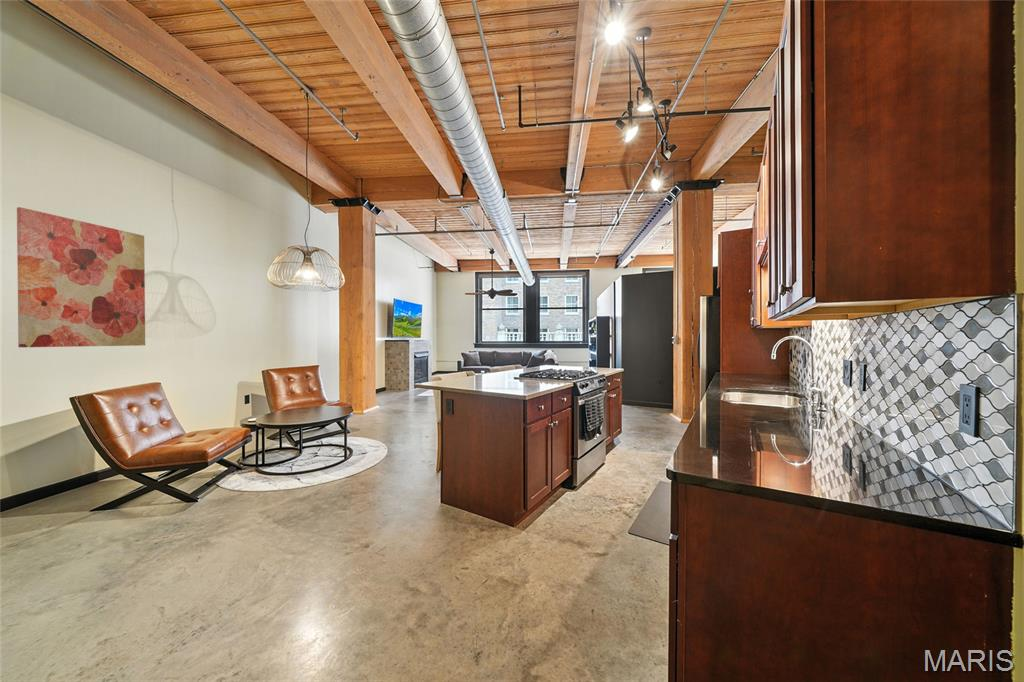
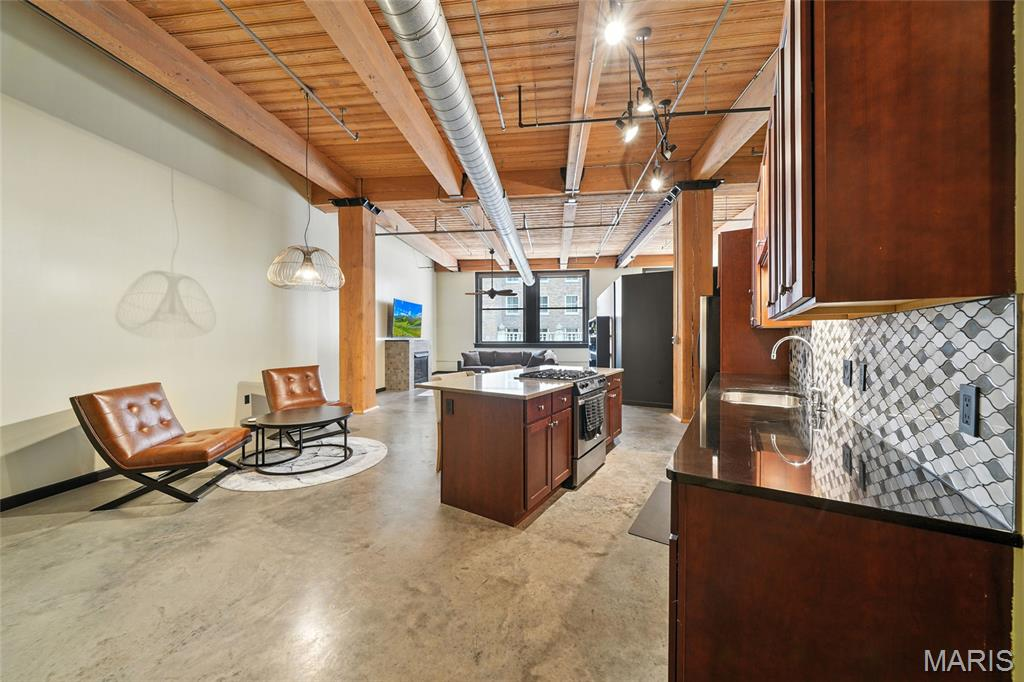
- wall art [16,206,146,348]
